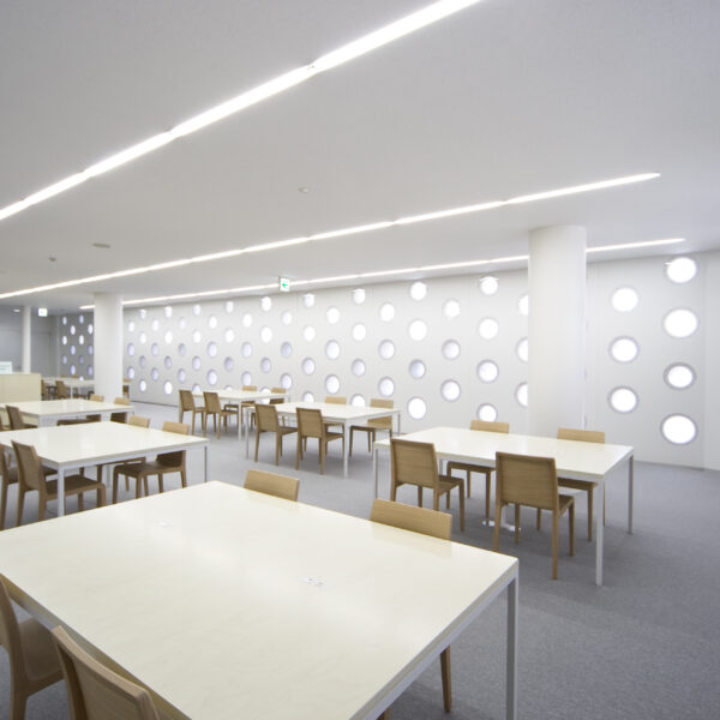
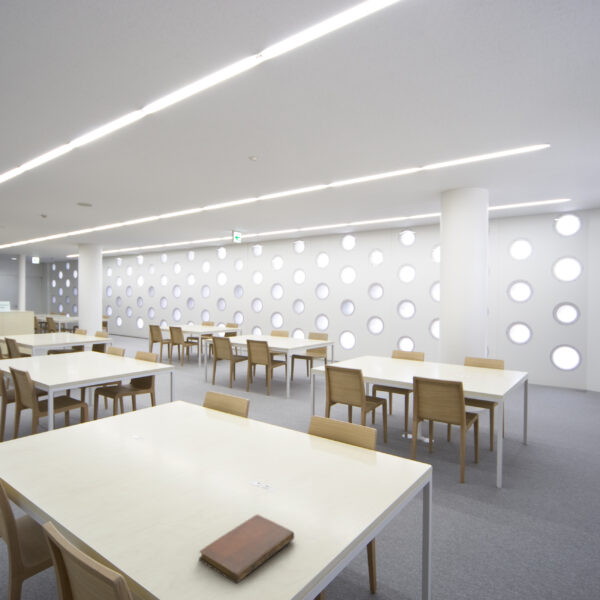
+ notebook [198,514,295,585]
